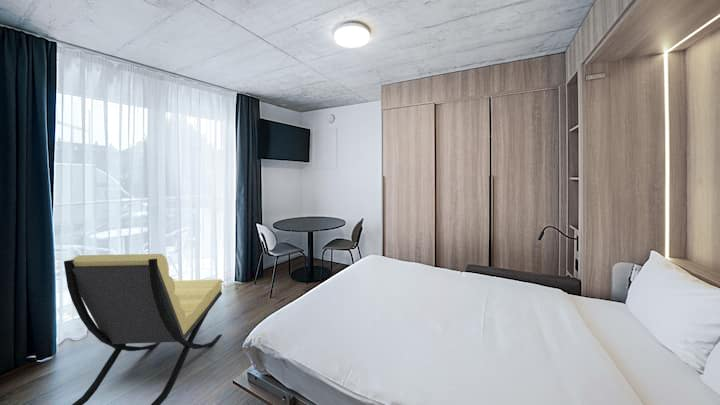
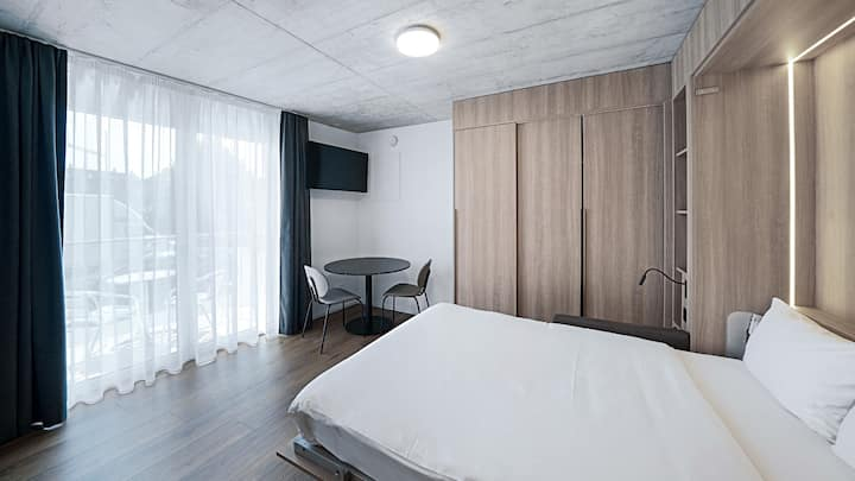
- lounge chair [63,253,224,405]
